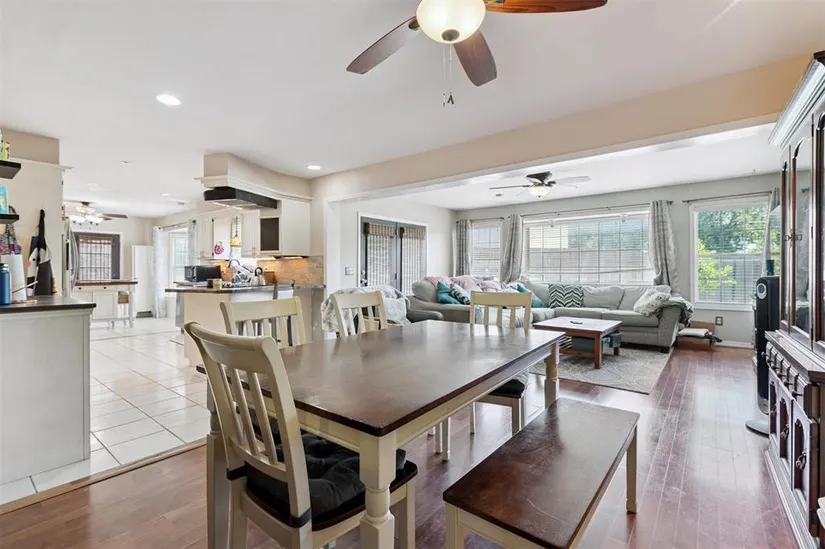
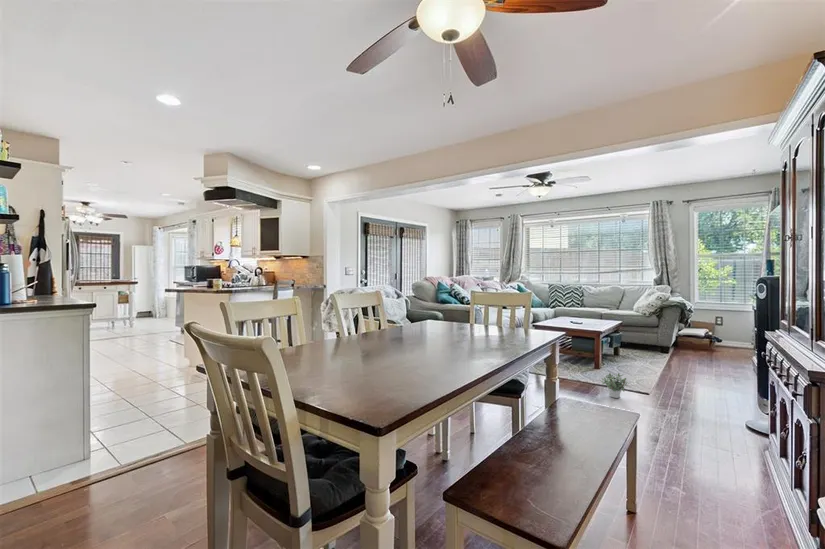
+ potted plant [600,372,630,399]
